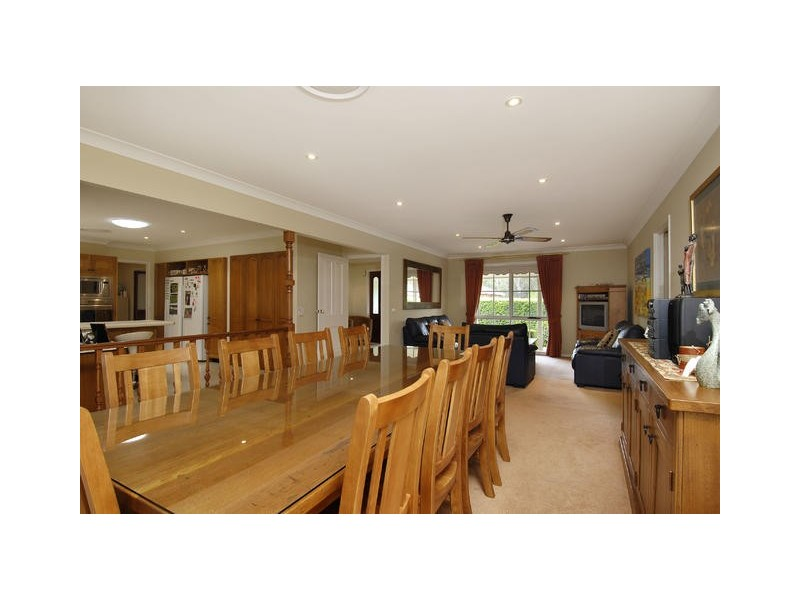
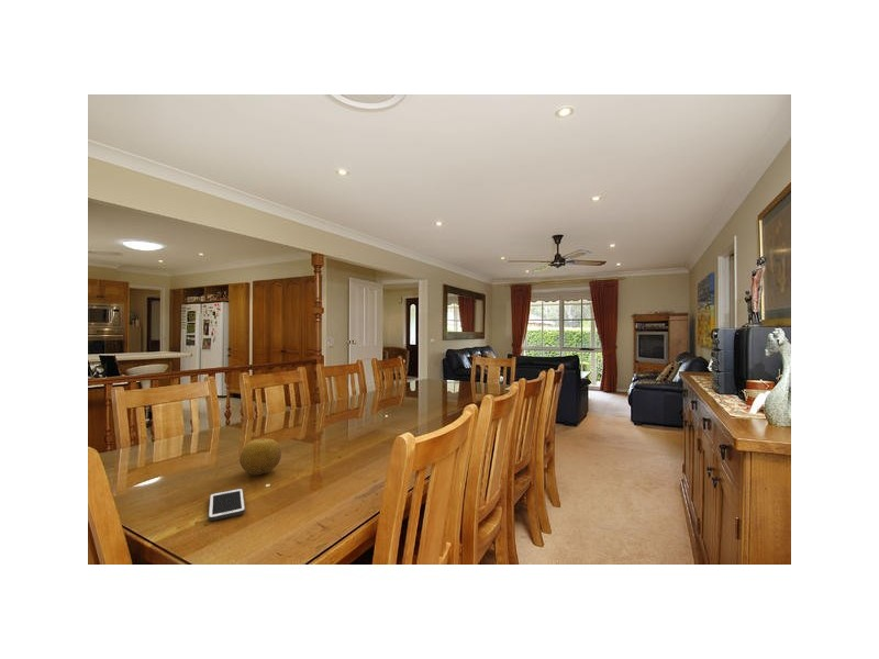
+ fruit [238,437,282,476]
+ cell phone [207,488,246,522]
